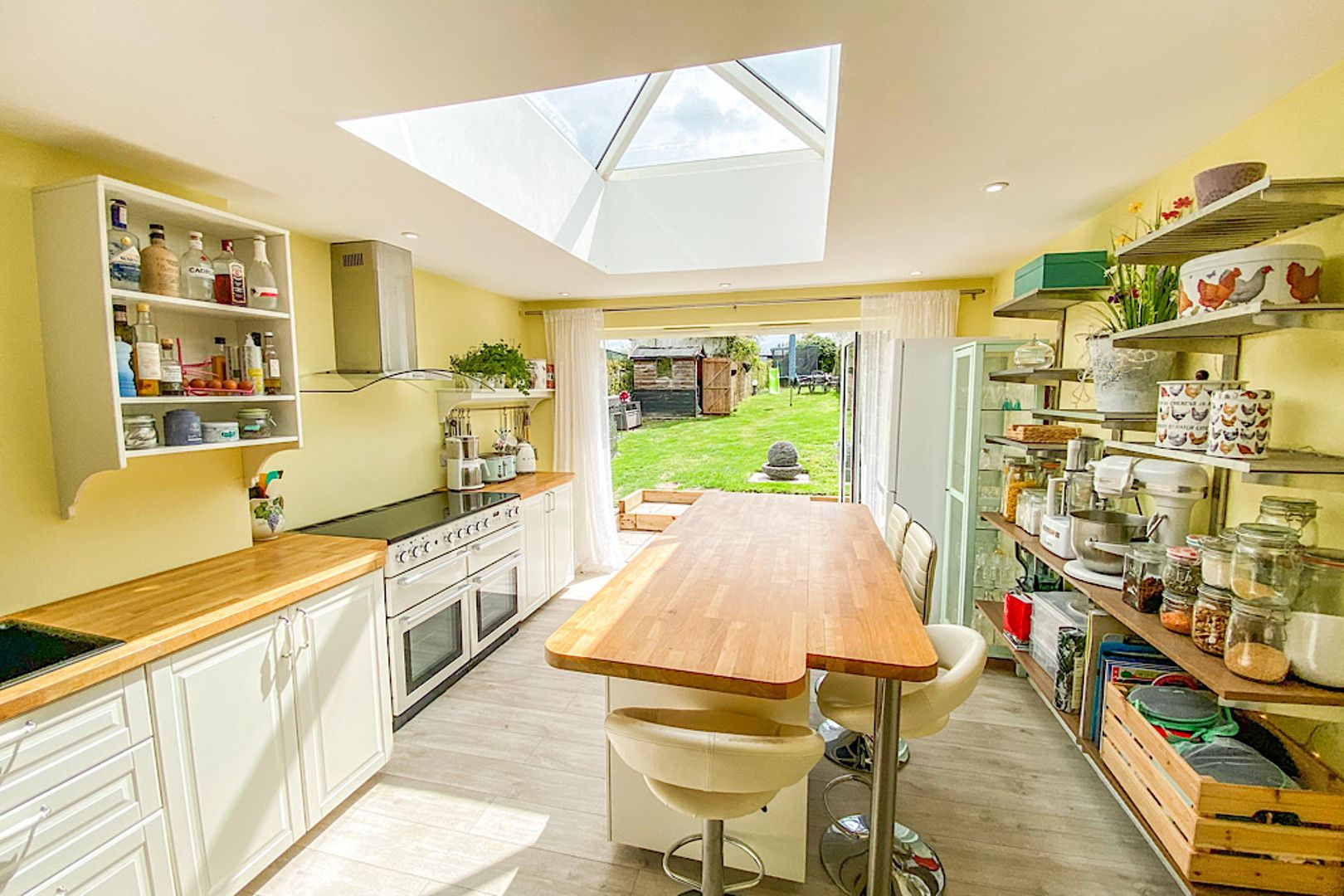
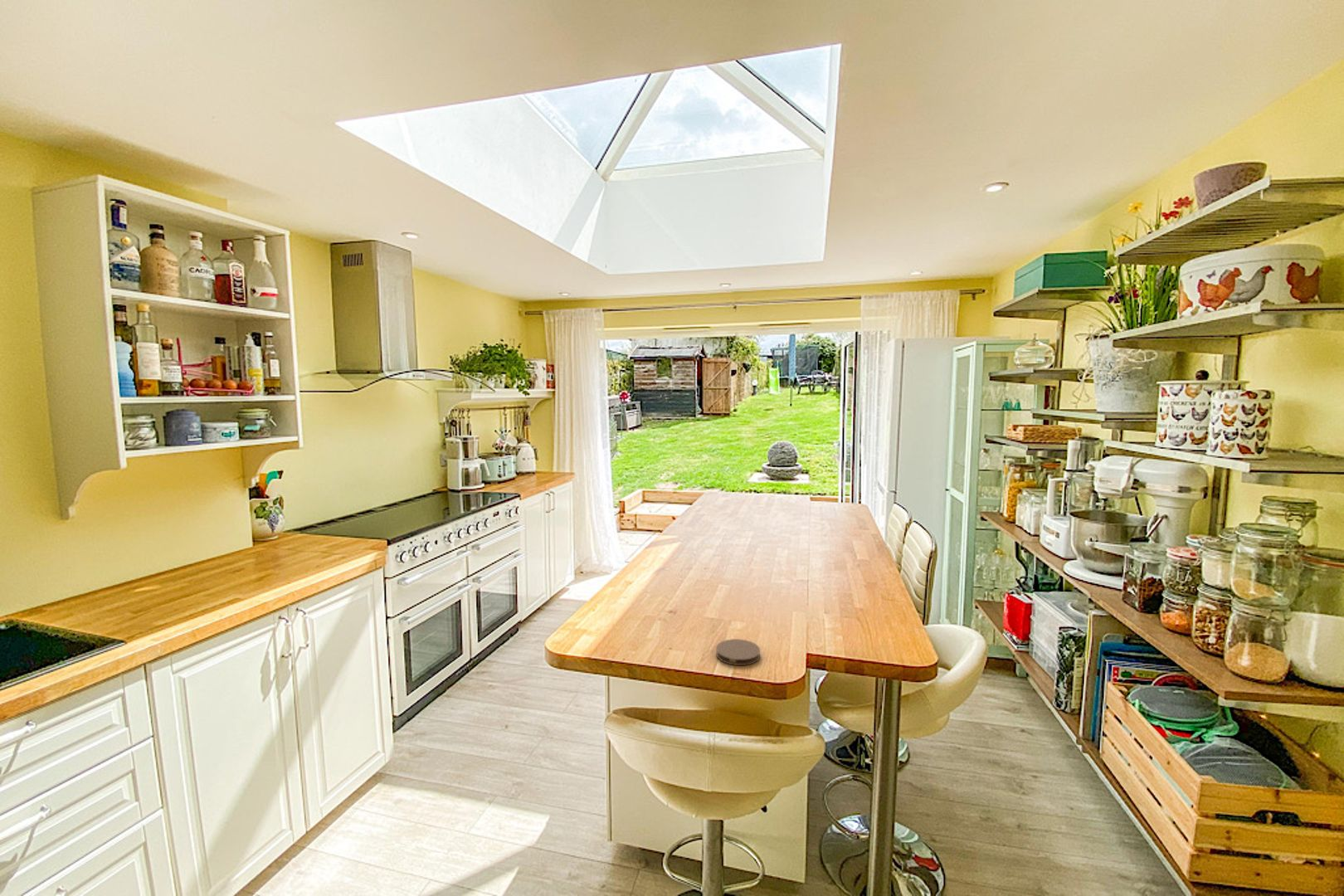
+ coaster [715,638,761,666]
